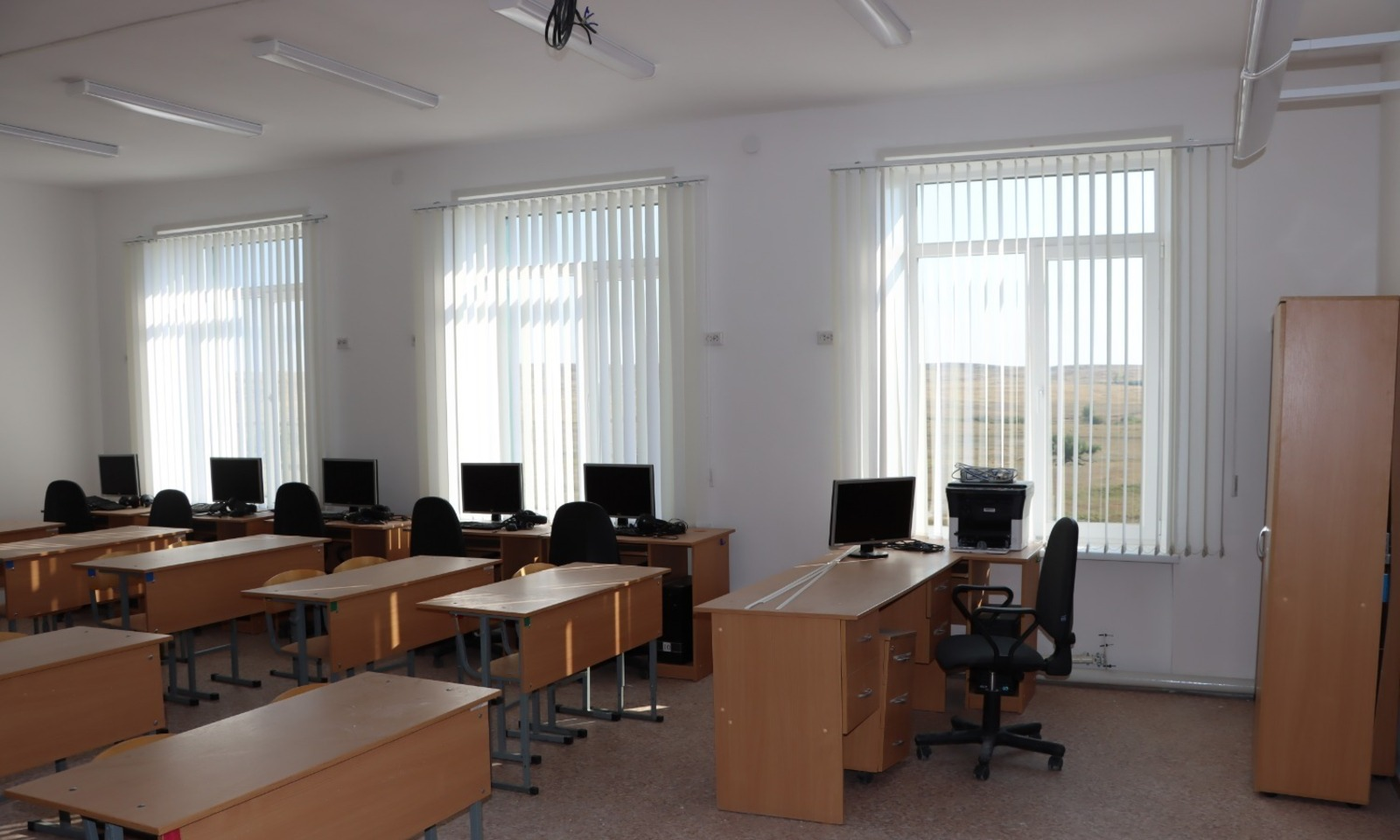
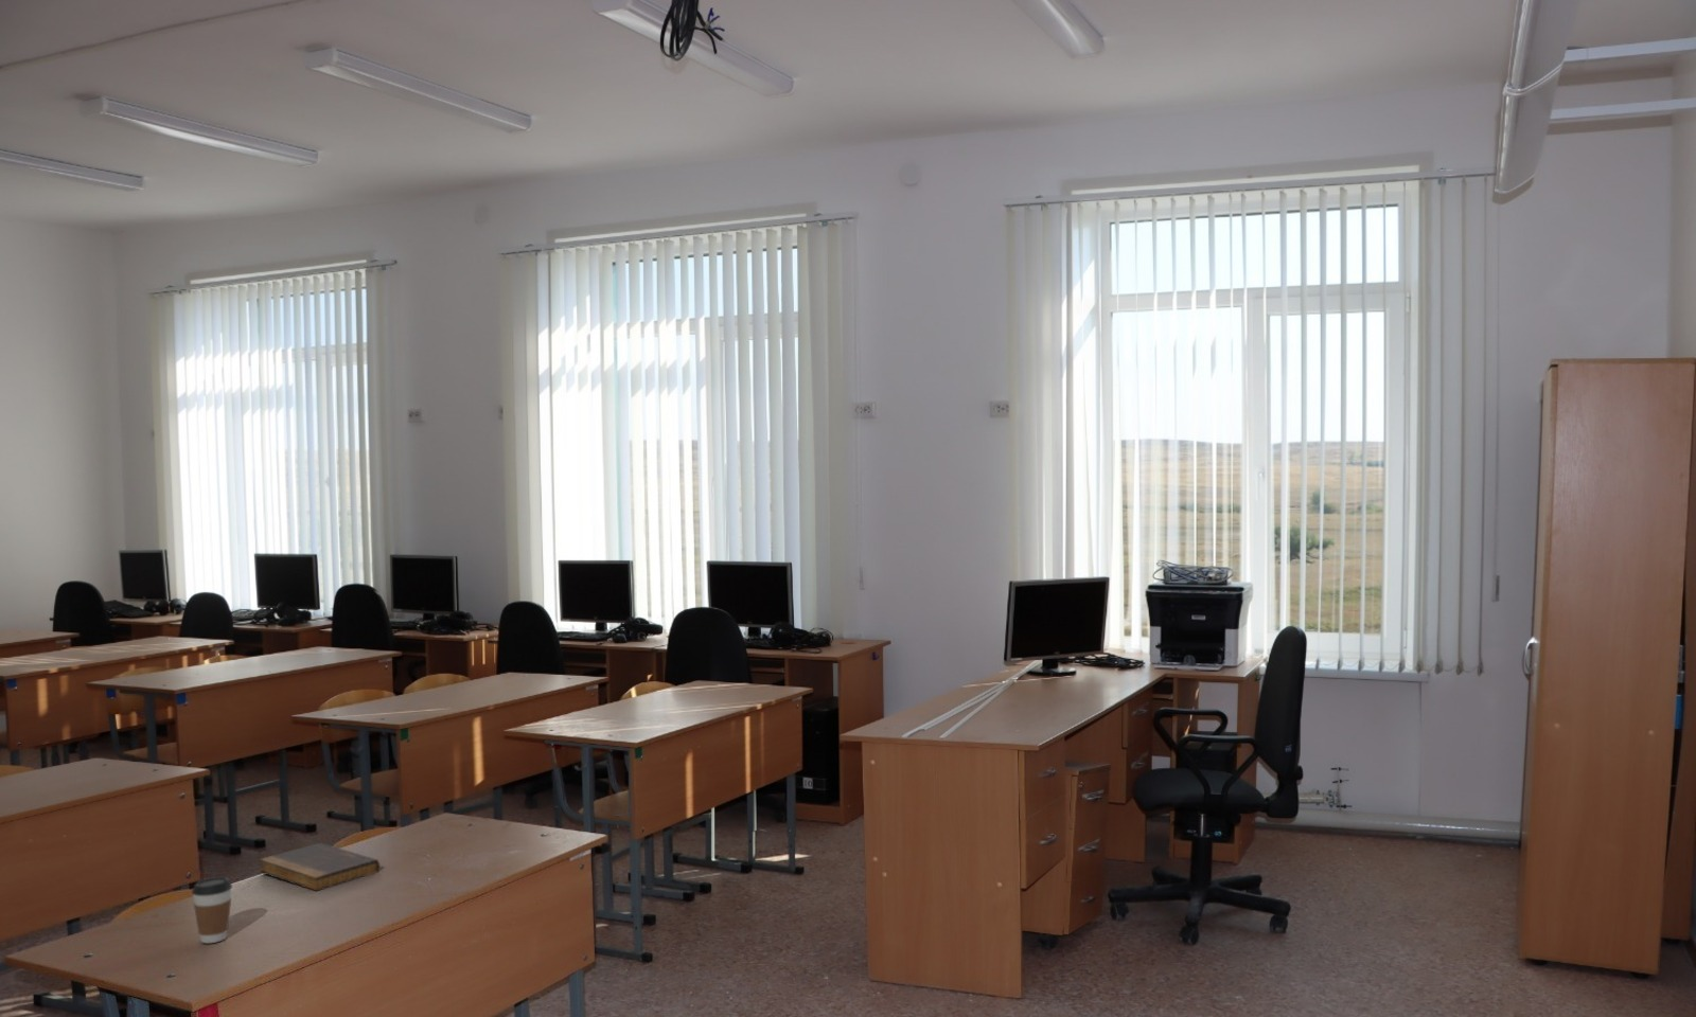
+ coffee cup [191,877,234,944]
+ book [258,843,380,892]
